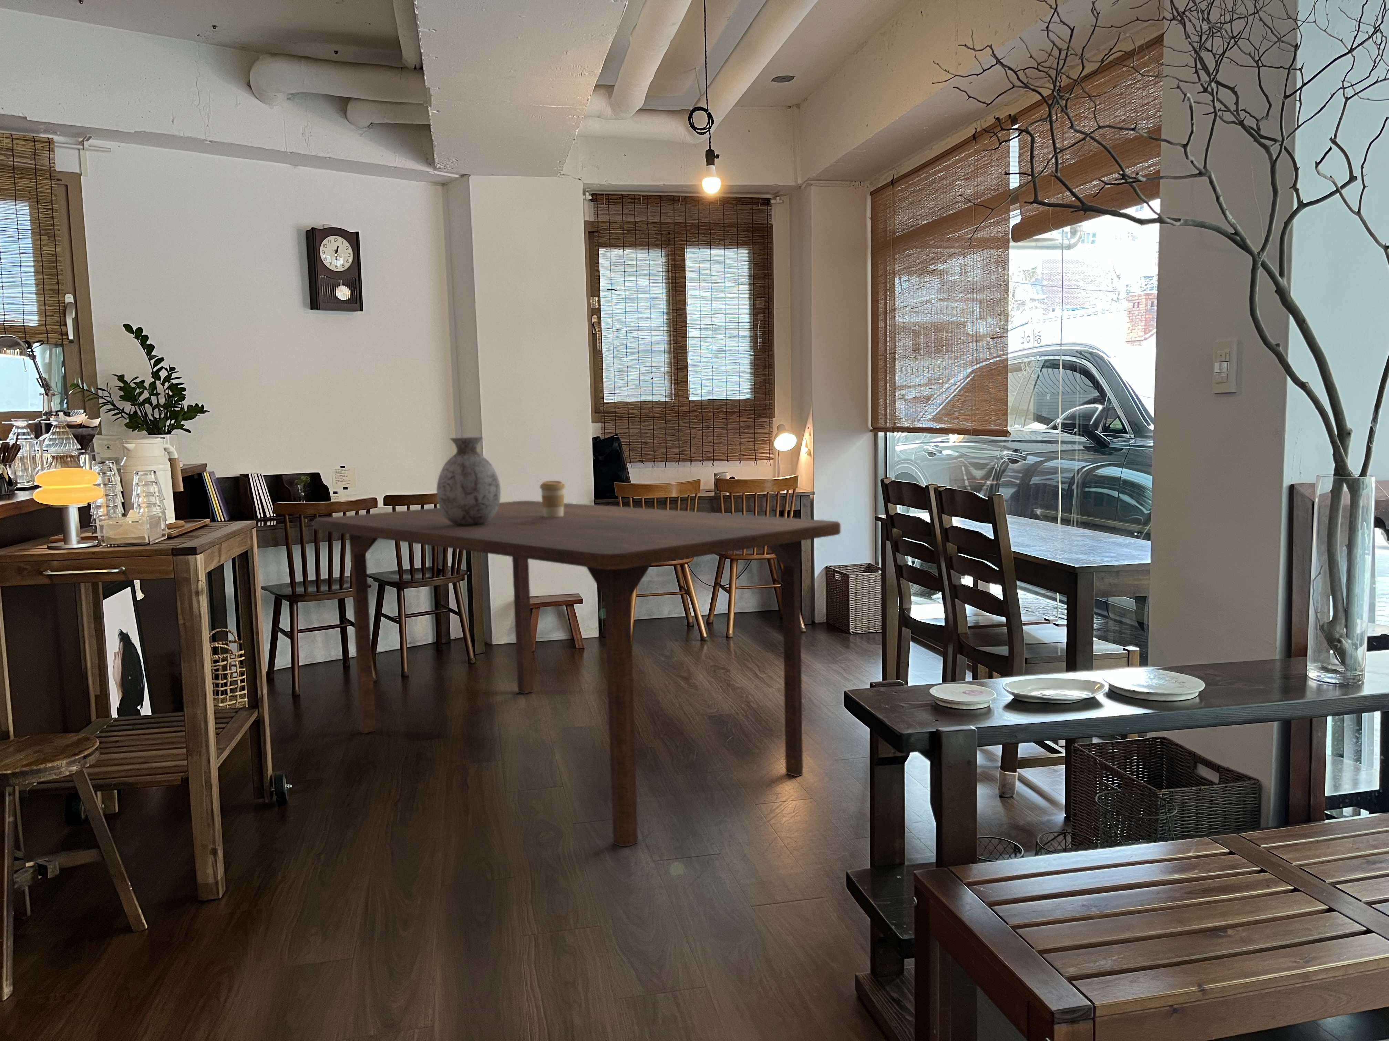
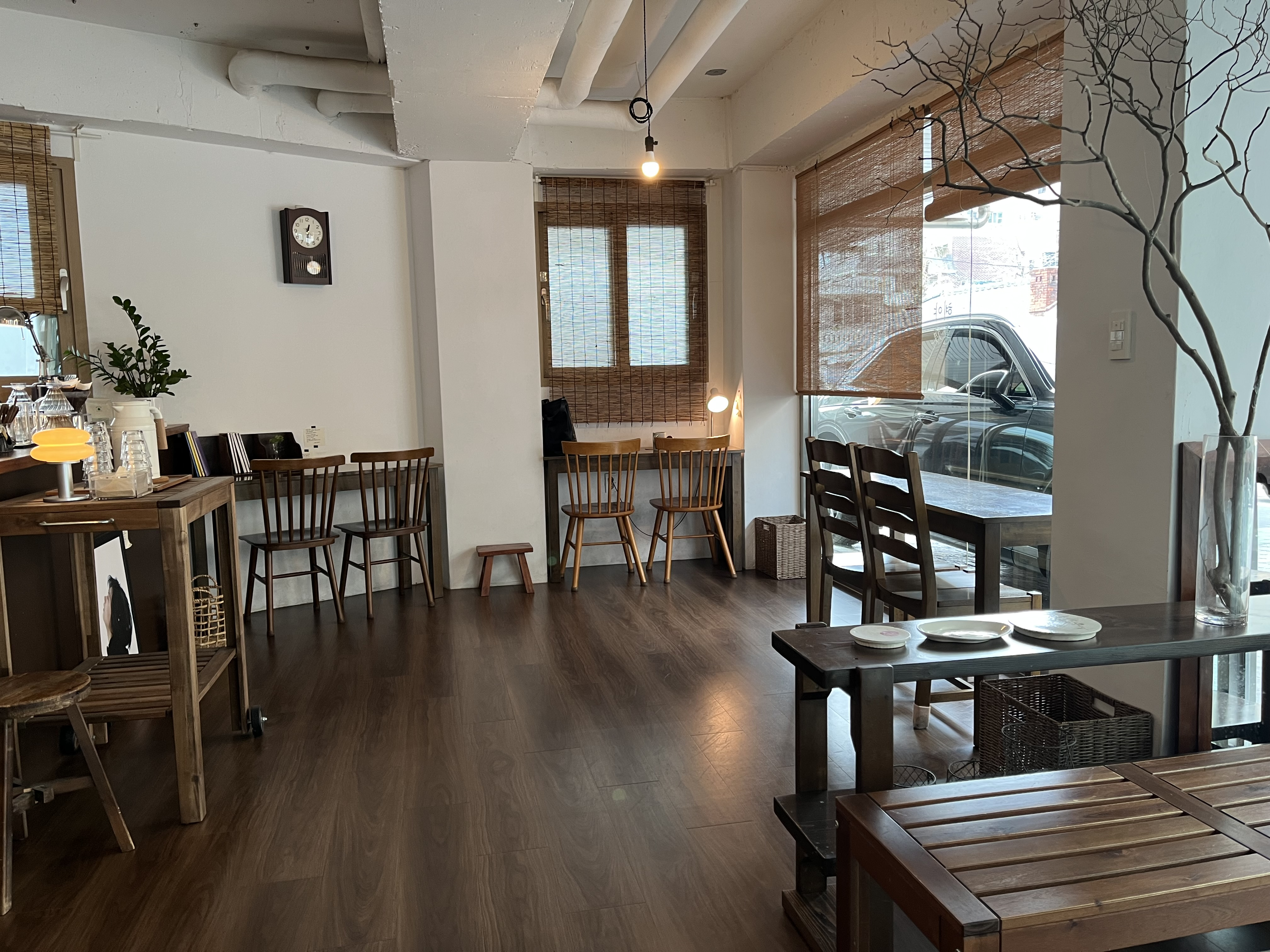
- dining table [313,500,841,846]
- coffee cup [539,480,565,517]
- vase [436,437,501,525]
